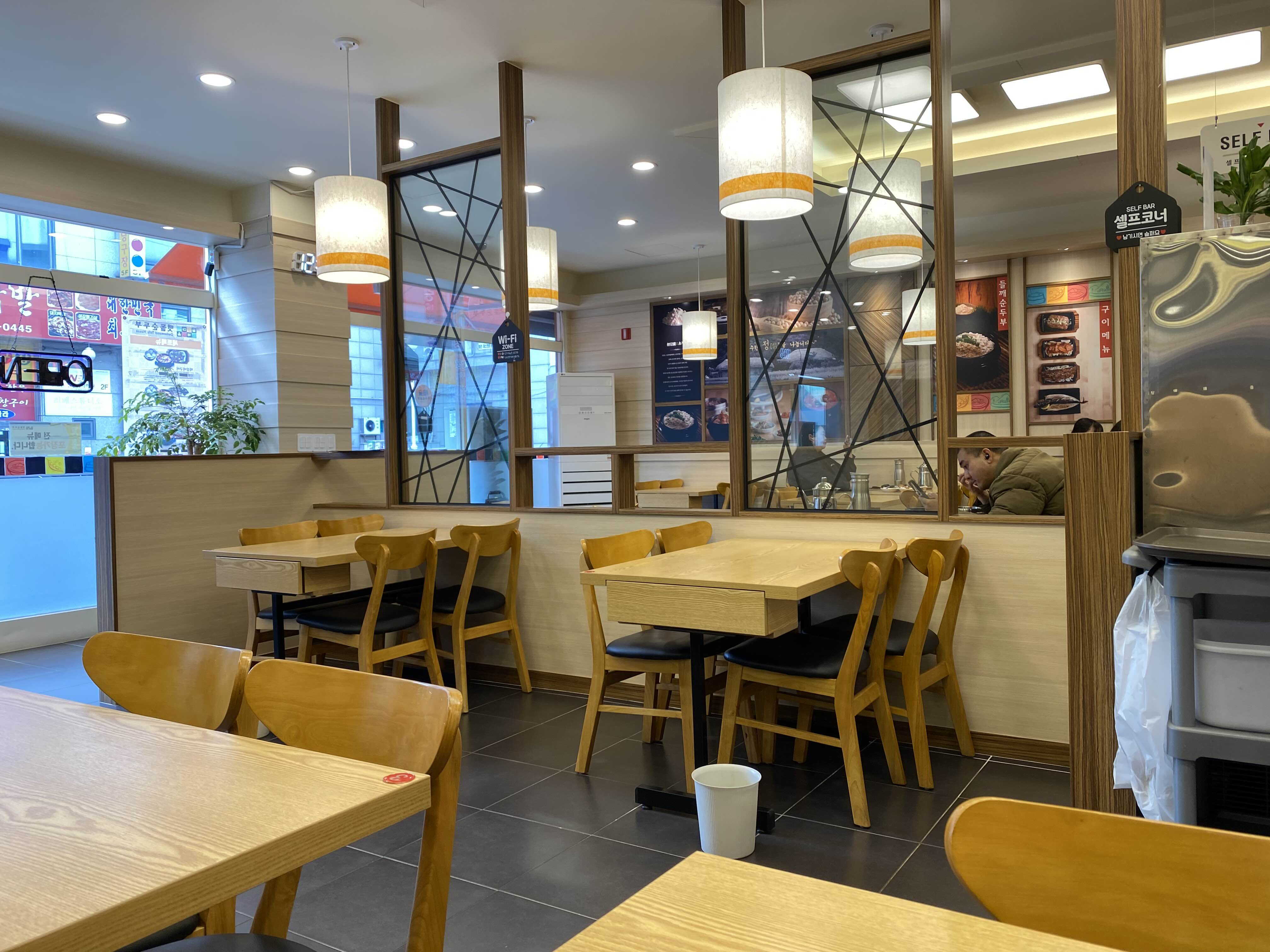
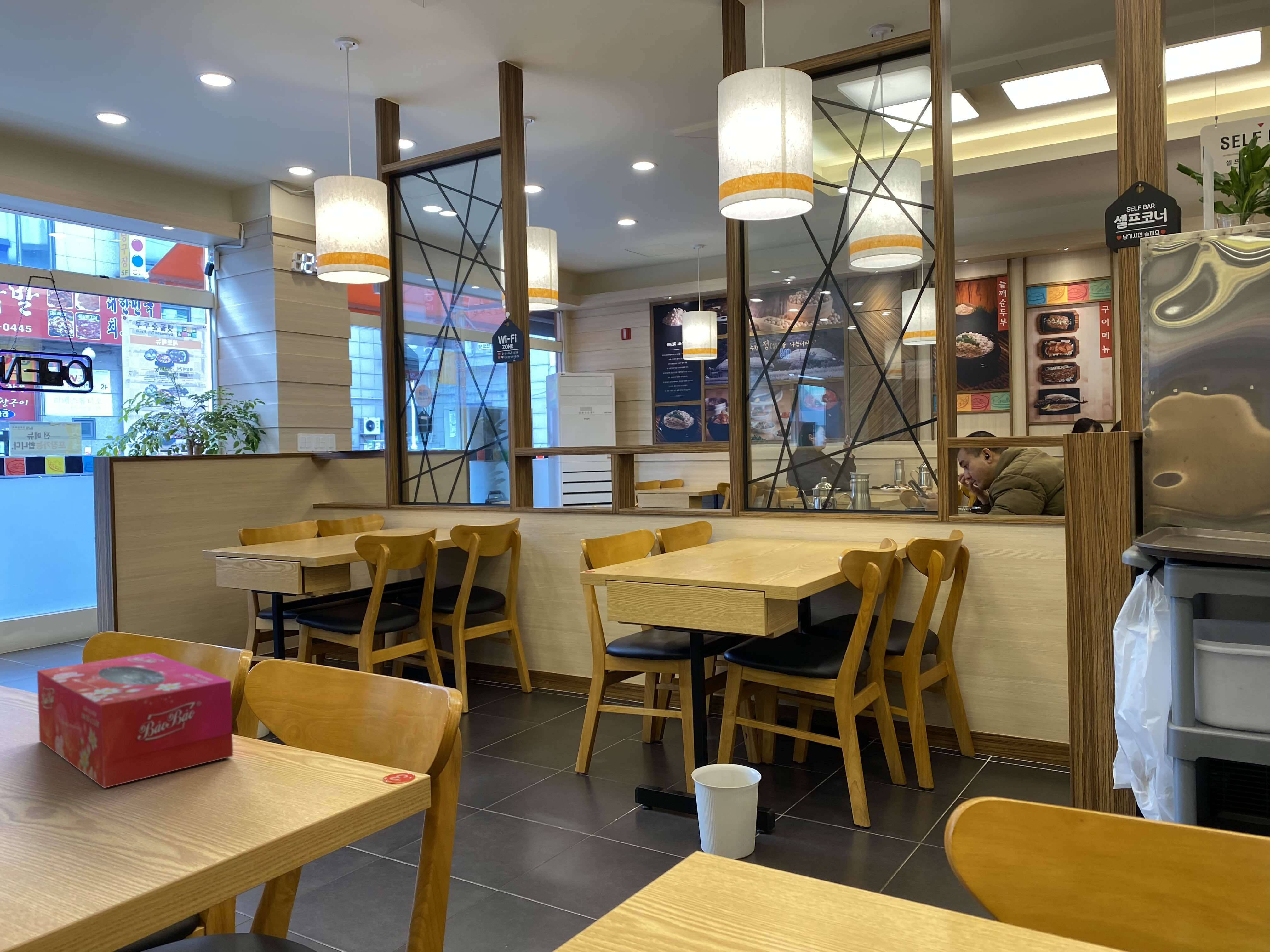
+ tissue box [37,652,233,789]
